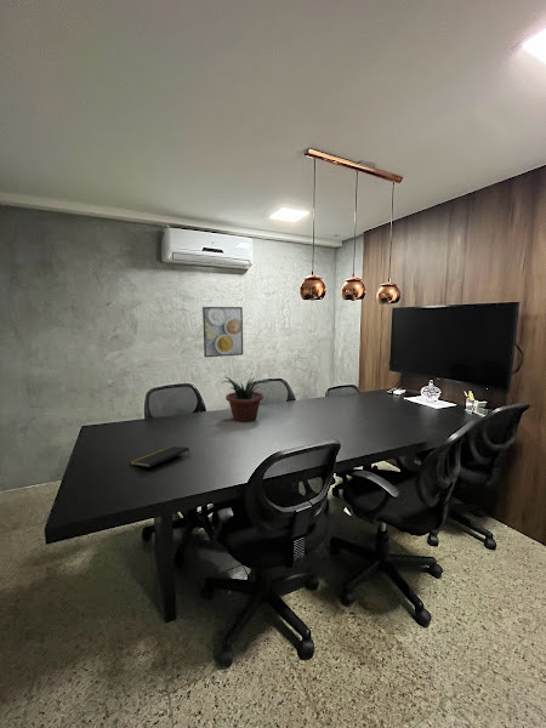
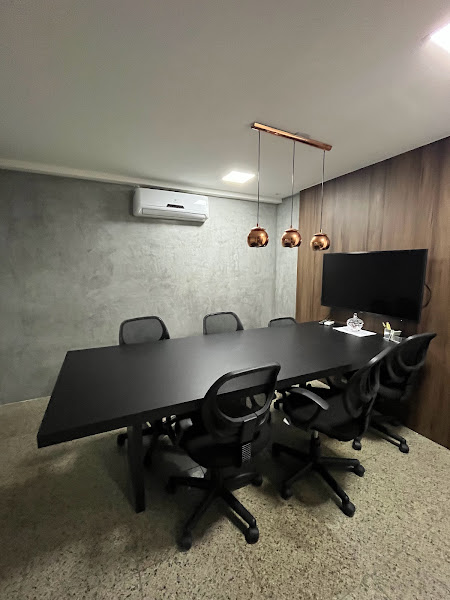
- notepad [130,445,192,468]
- potted plant [221,376,269,423]
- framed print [201,306,244,358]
